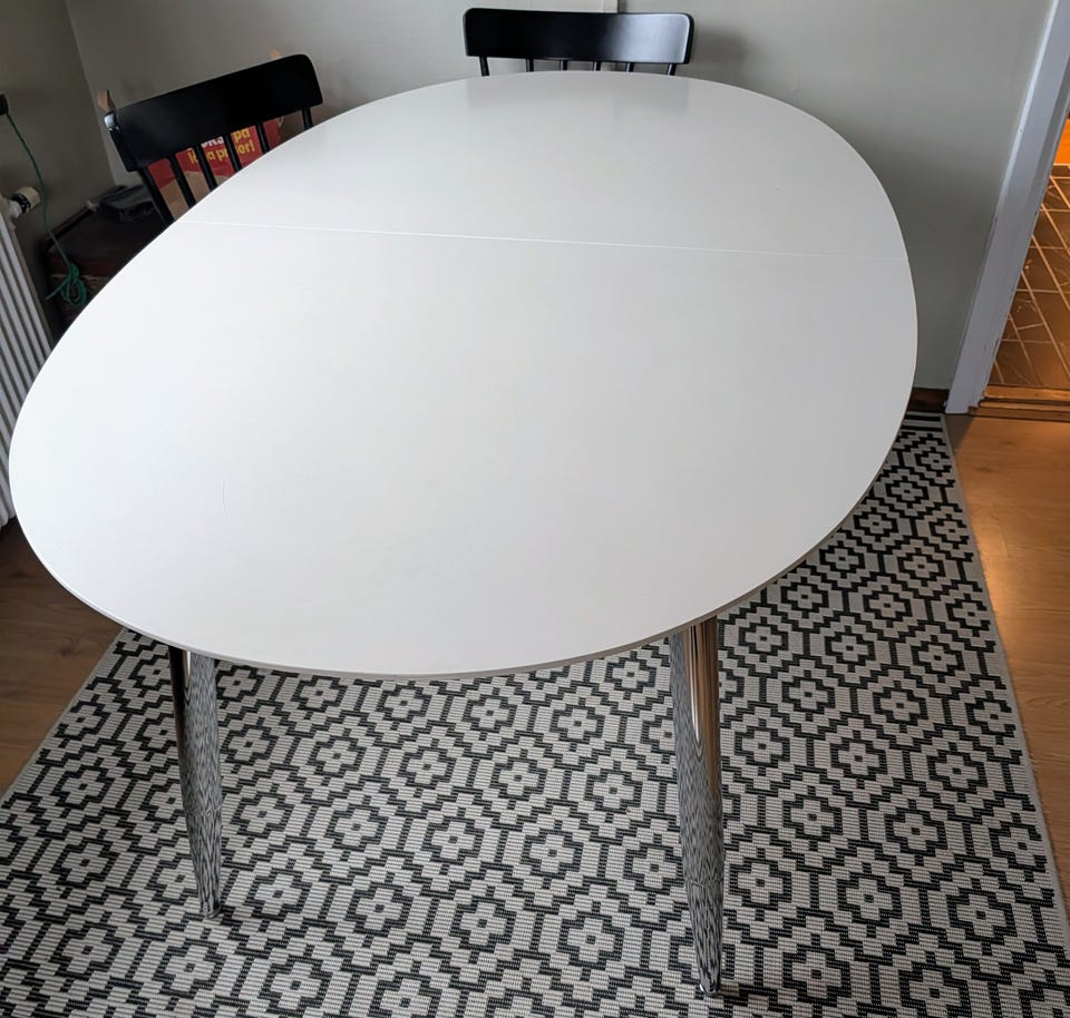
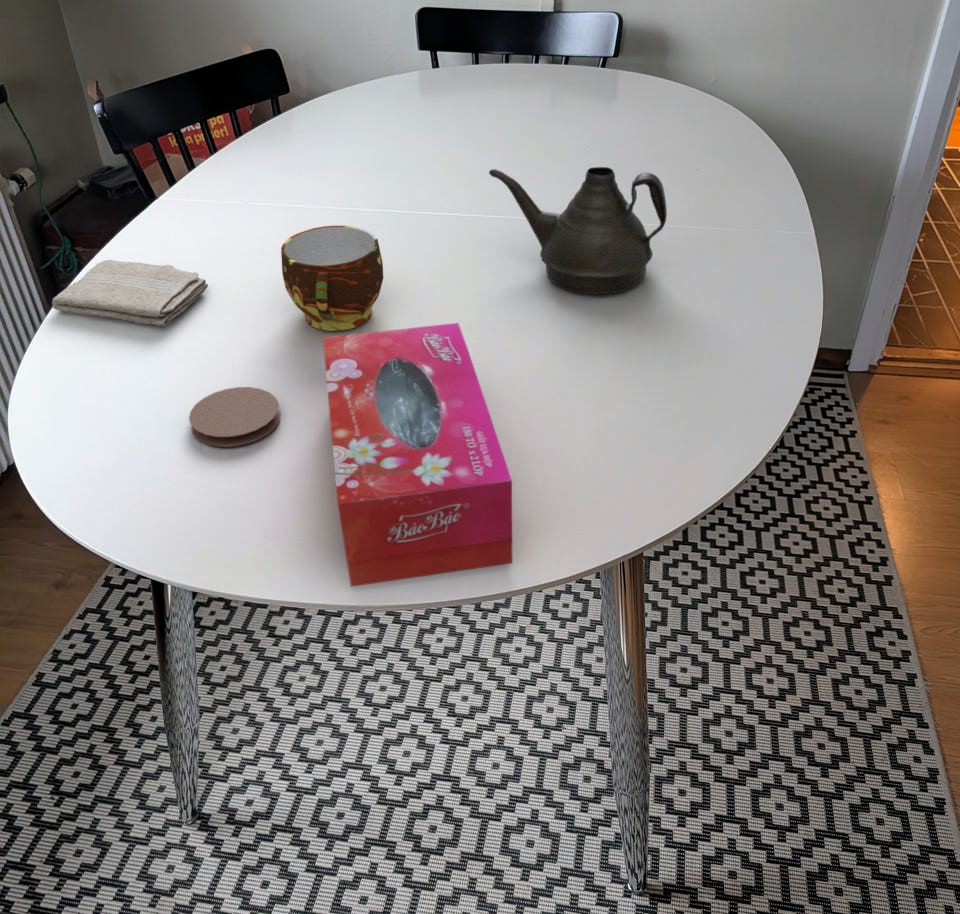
+ teapot [488,166,668,295]
+ coaster [188,386,281,448]
+ tissue box [322,322,513,588]
+ washcloth [51,259,209,327]
+ cup [280,225,384,332]
